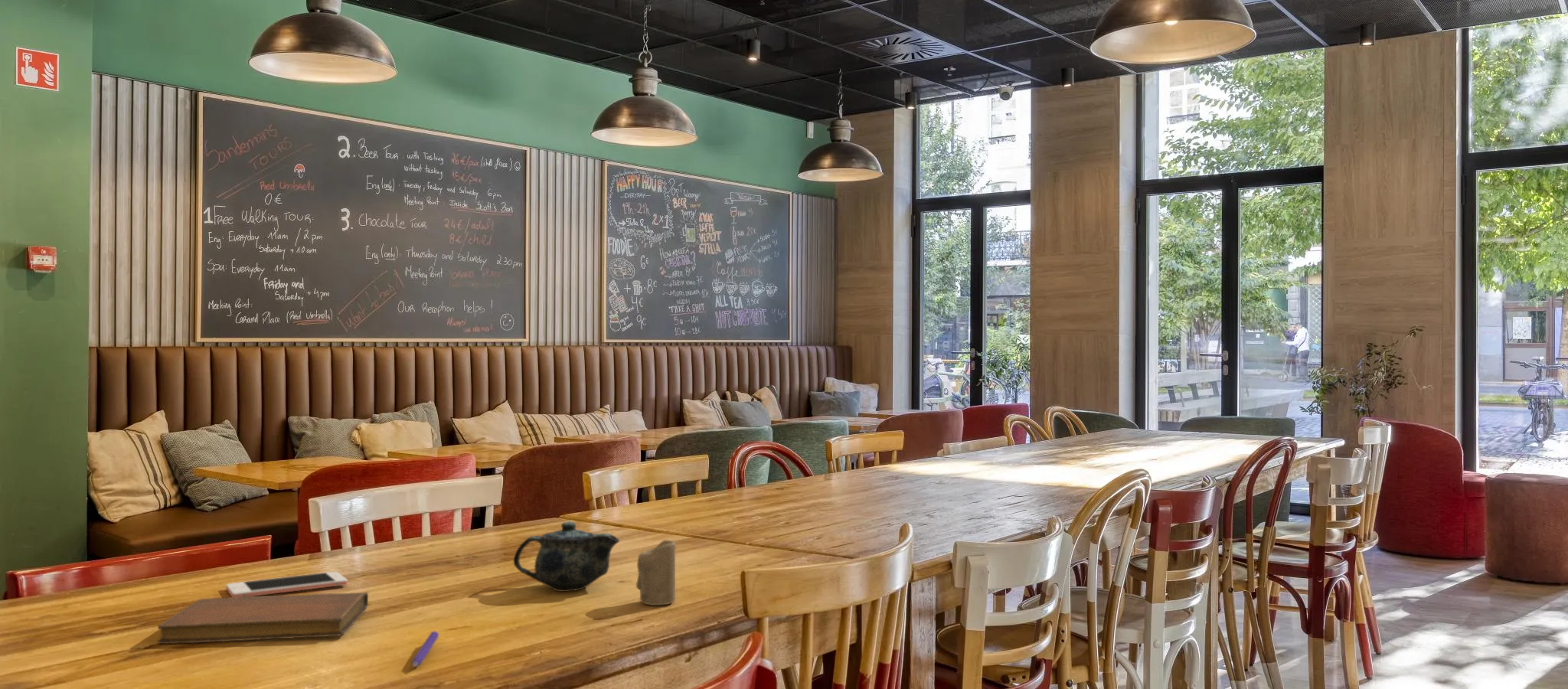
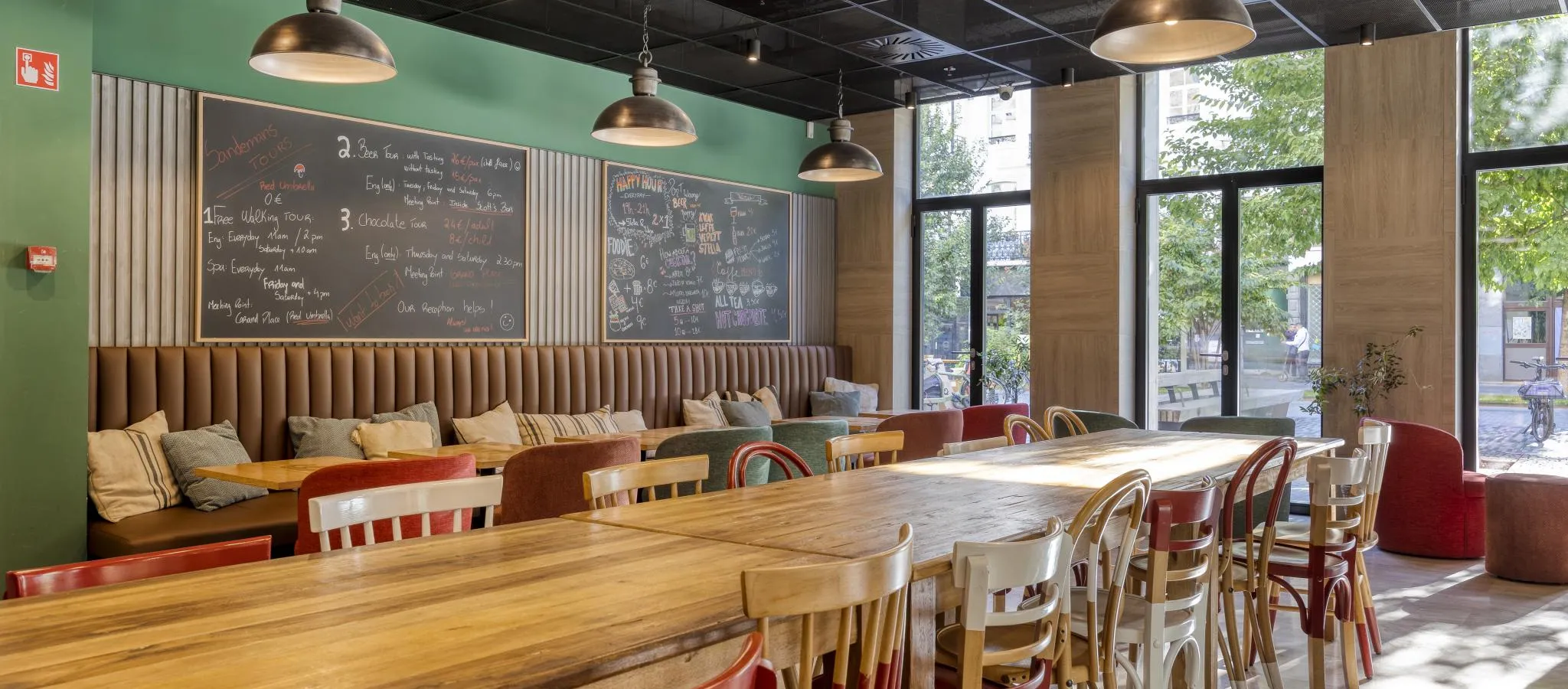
- cell phone [225,571,348,597]
- pen [411,631,439,668]
- notebook [157,592,369,645]
- chinaware [513,521,620,593]
- candle [635,539,676,606]
